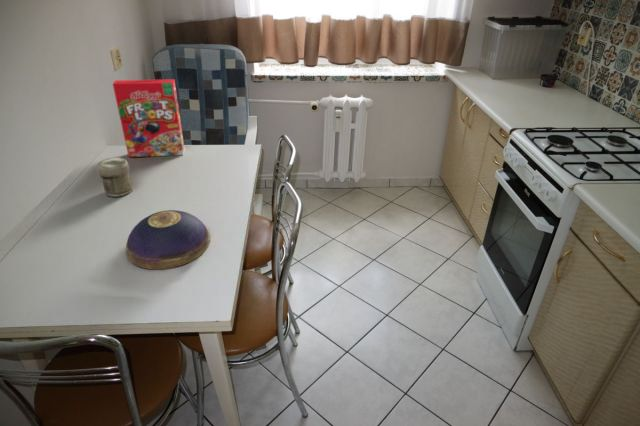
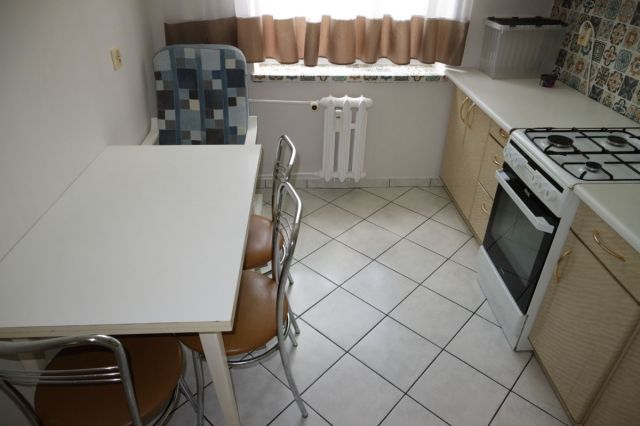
- cereal box [112,78,186,158]
- jar [96,157,133,198]
- decorative bowl [125,209,211,270]
